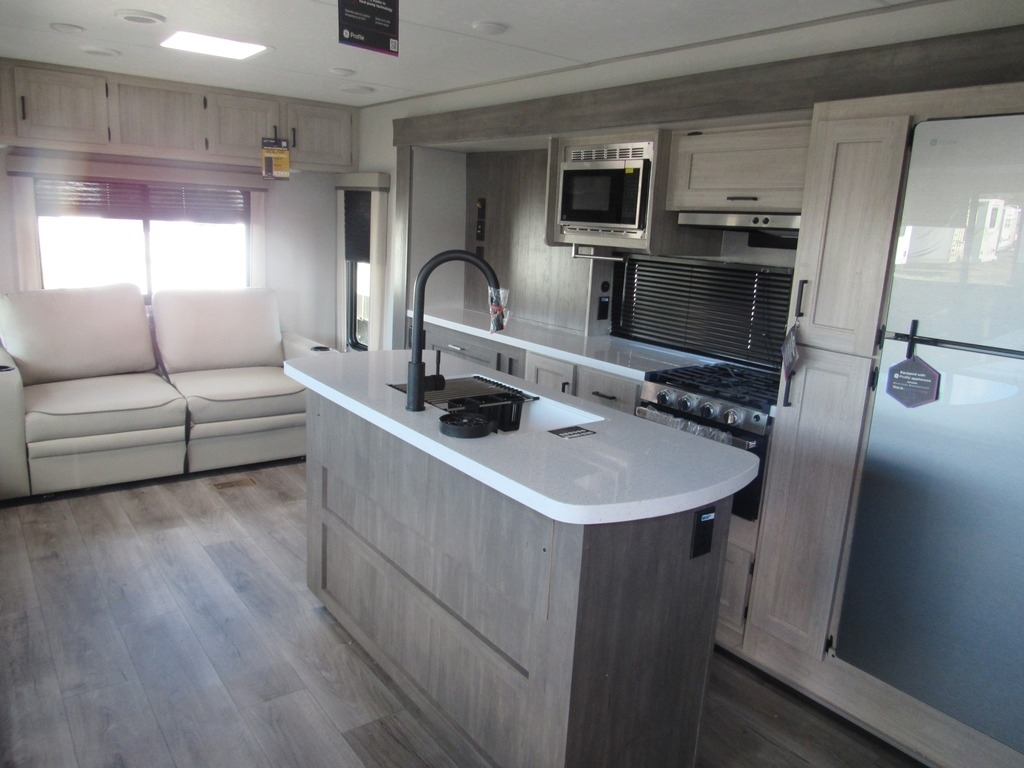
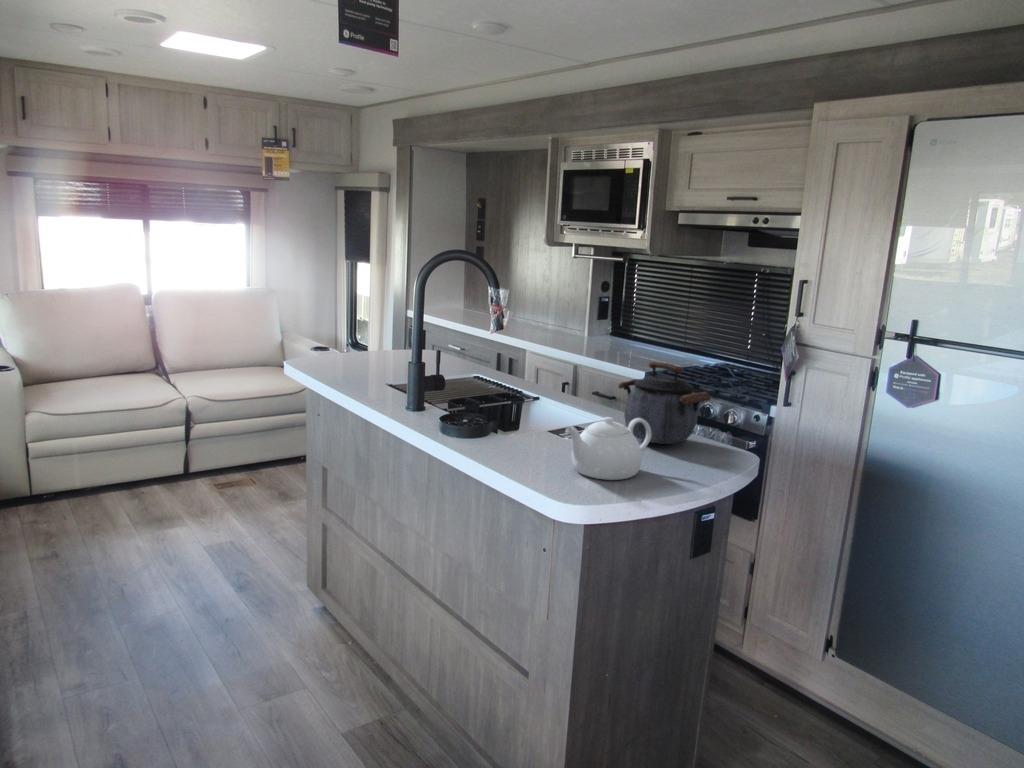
+ teapot [564,416,651,481]
+ kettle [617,360,712,445]
